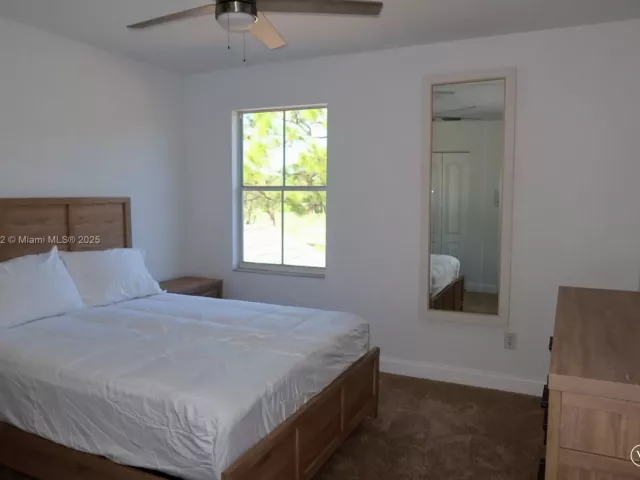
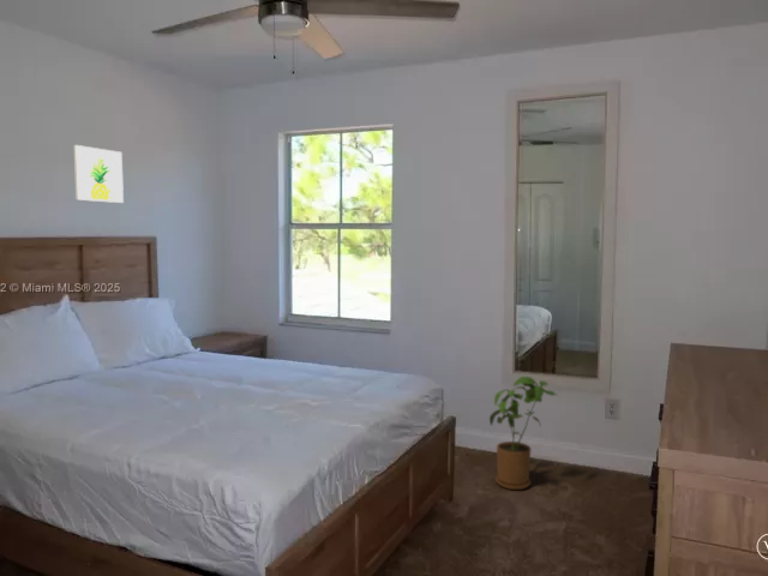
+ wall art [73,144,125,204]
+ house plant [488,376,558,491]
